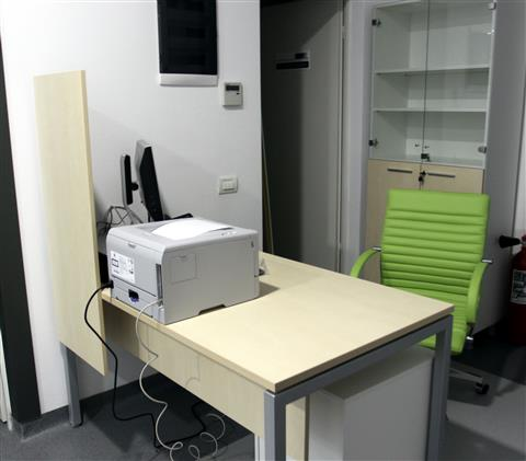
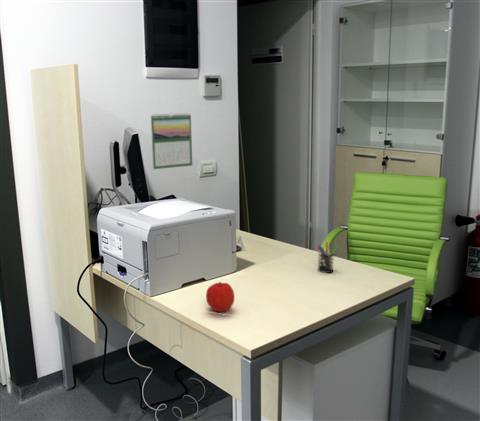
+ pen holder [316,240,339,274]
+ fruit [205,281,235,313]
+ calendar [150,112,193,170]
